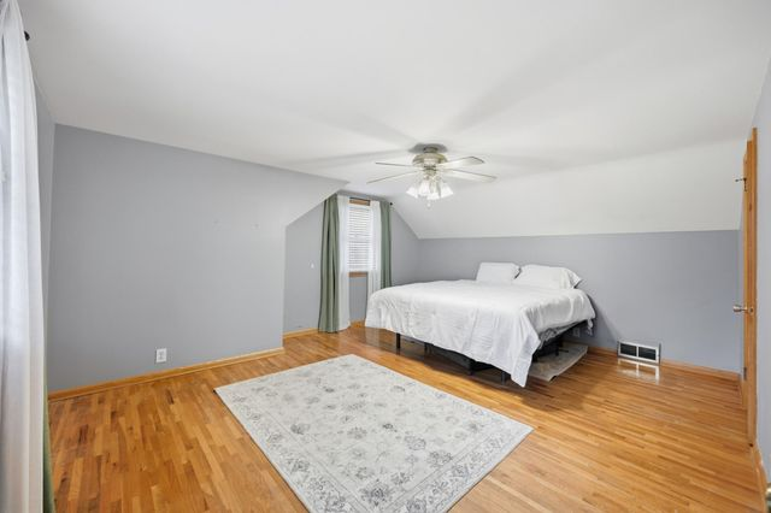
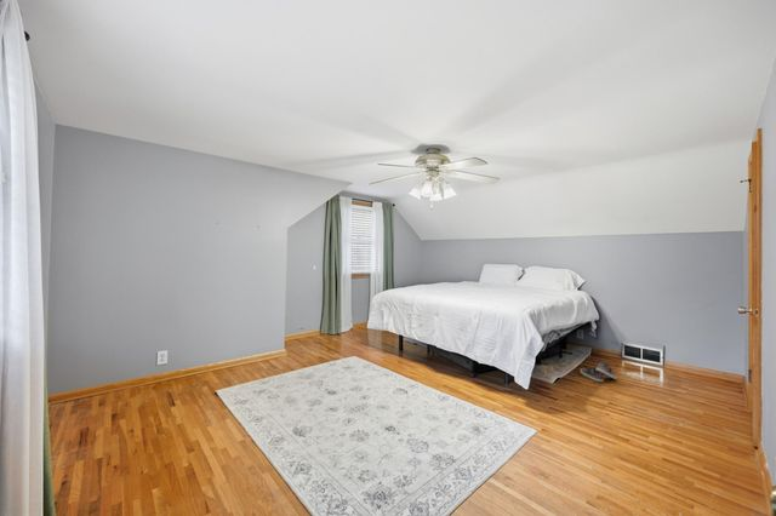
+ shoe [580,361,618,383]
